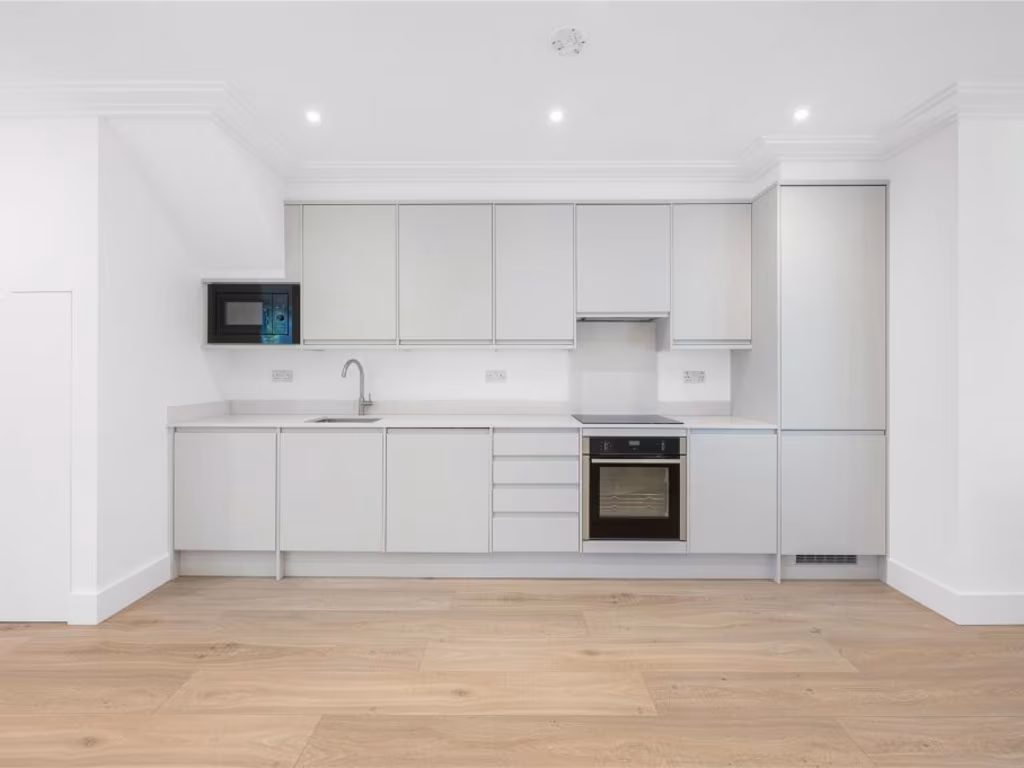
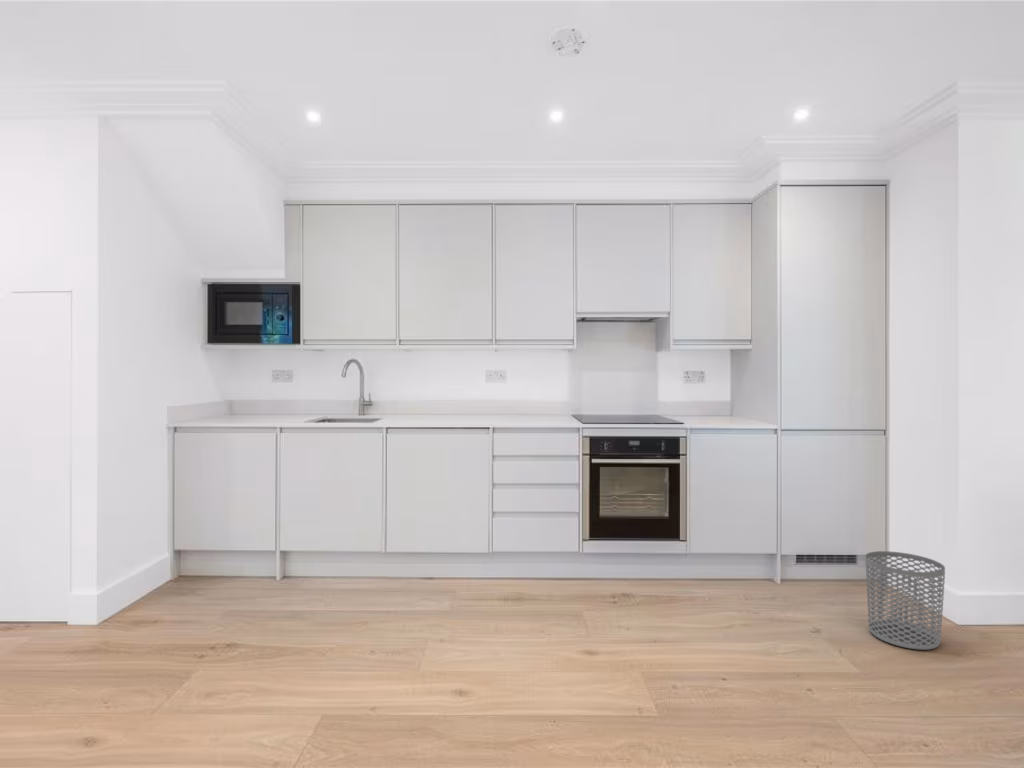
+ waste bin [864,550,946,651]
